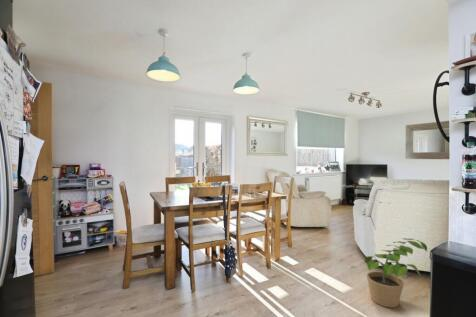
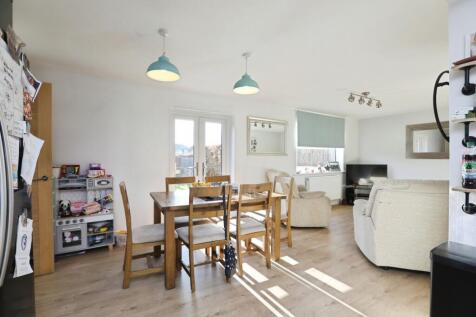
- potted plant [364,237,428,309]
